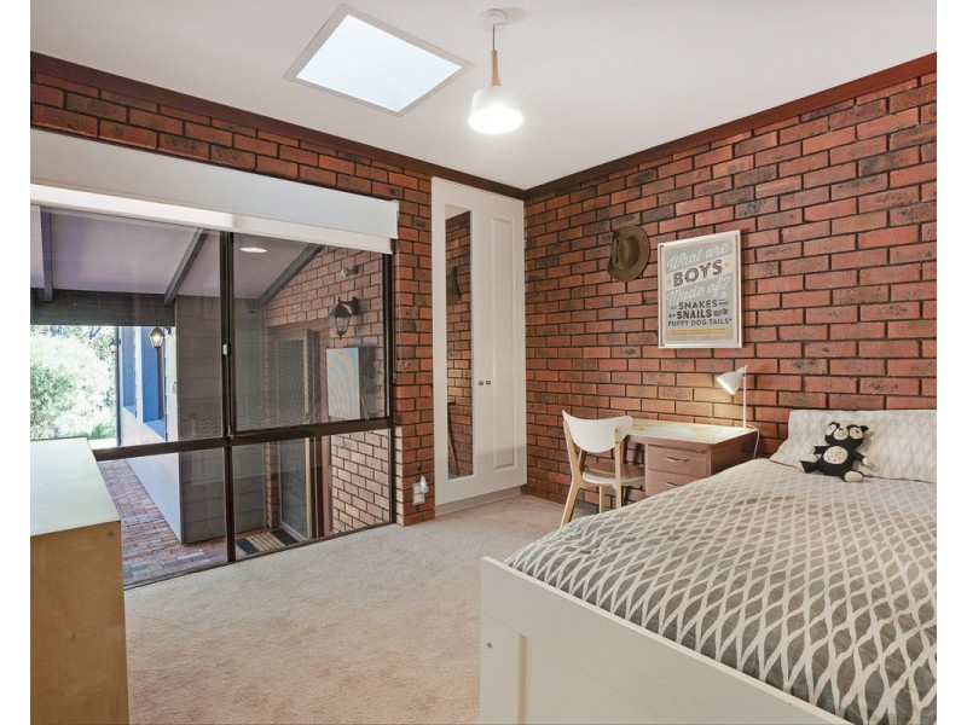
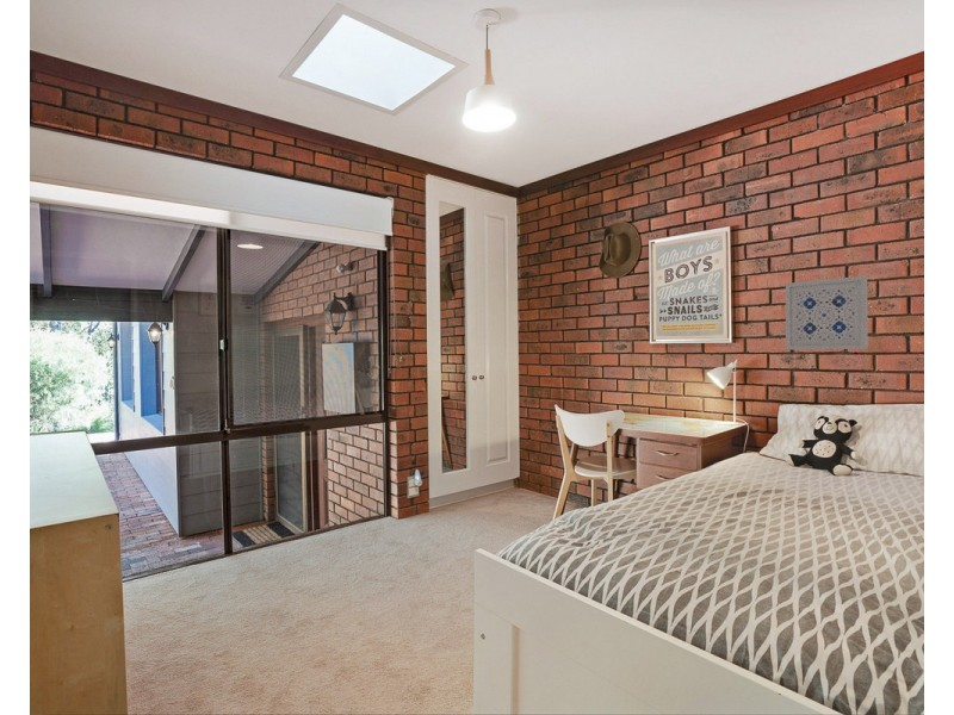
+ wall art [785,274,869,350]
